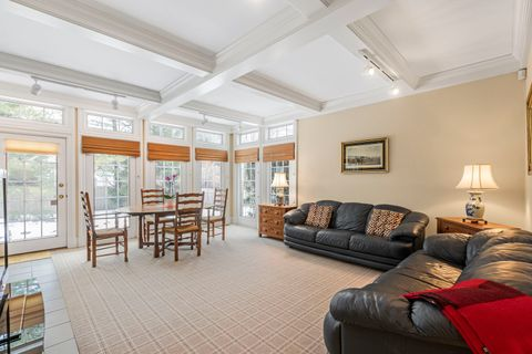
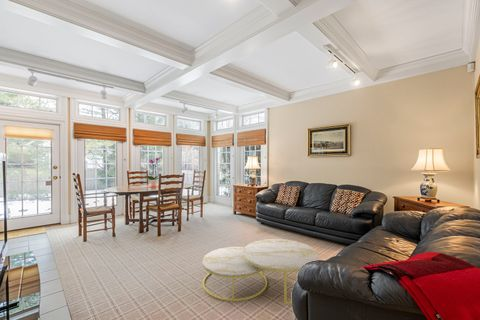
+ coffee table [202,238,319,305]
